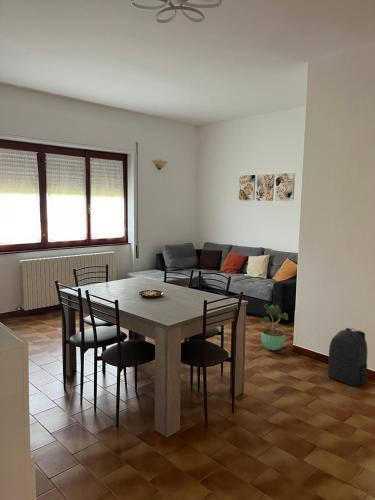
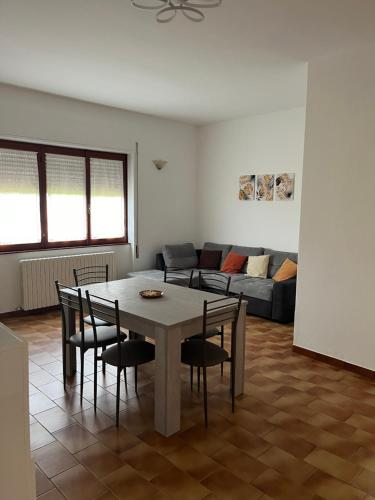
- backpack [327,327,368,387]
- potted plant [258,303,289,351]
